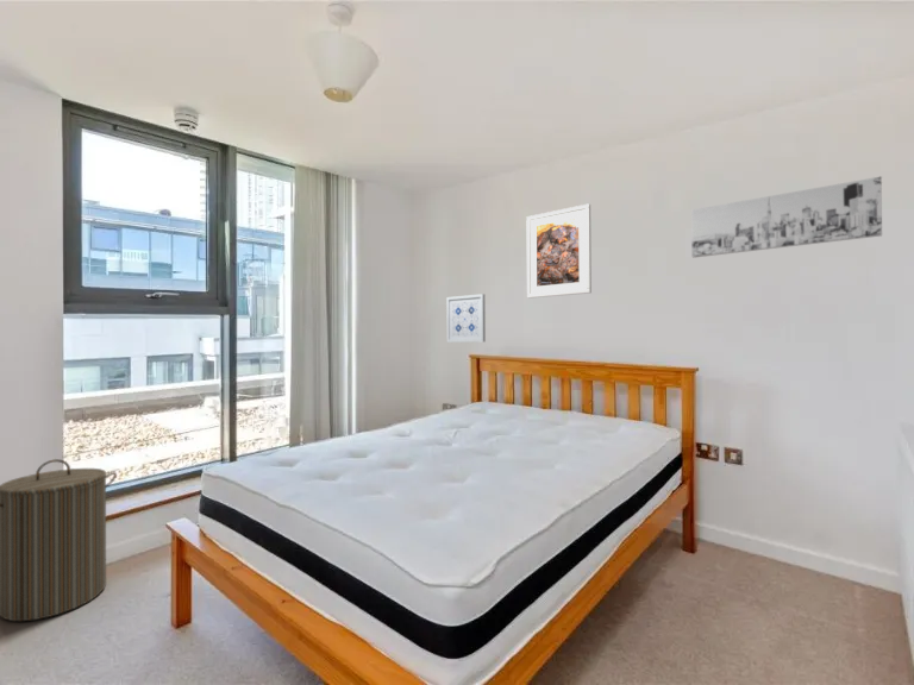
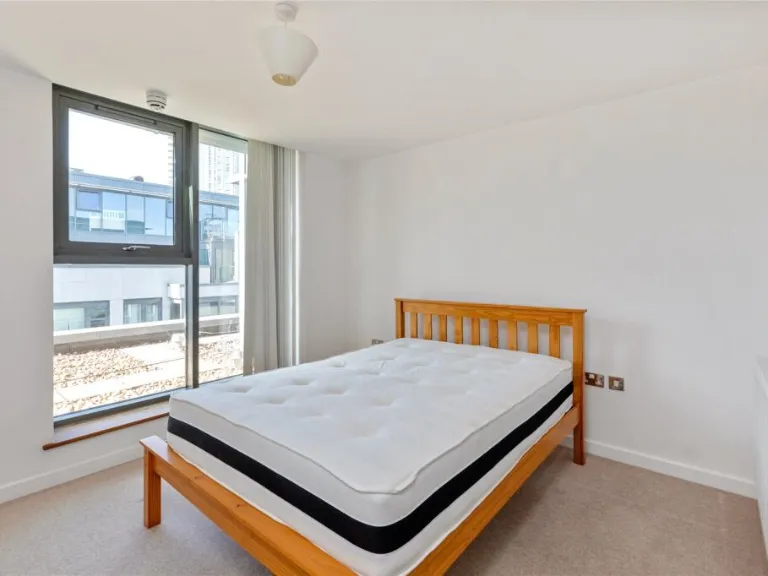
- wall art [690,175,883,259]
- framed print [525,202,593,300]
- laundry hamper [0,458,118,622]
- wall art [445,293,487,344]
